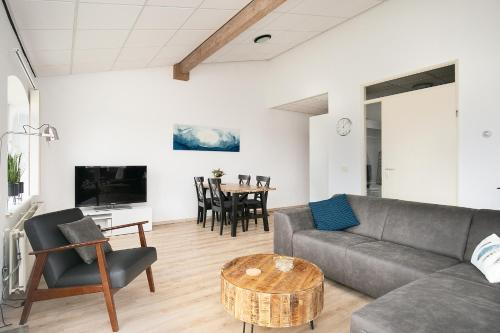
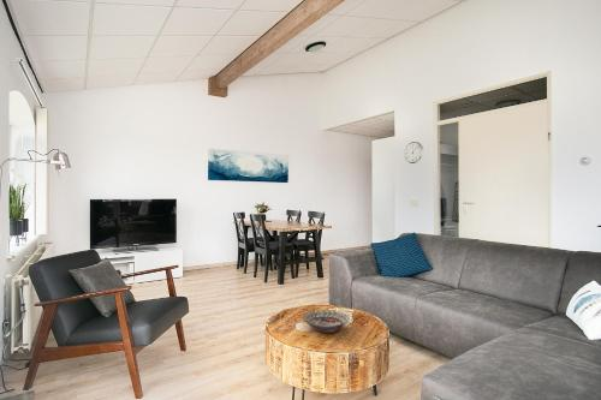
+ decorative bowl [302,309,351,334]
